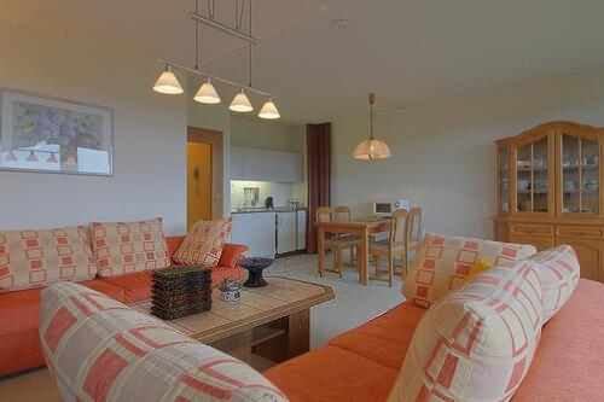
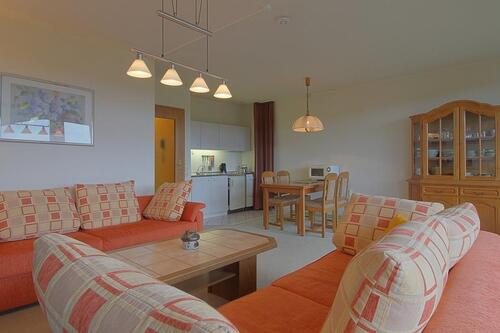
- book stack [149,263,214,322]
- decorative bowl [232,256,278,289]
